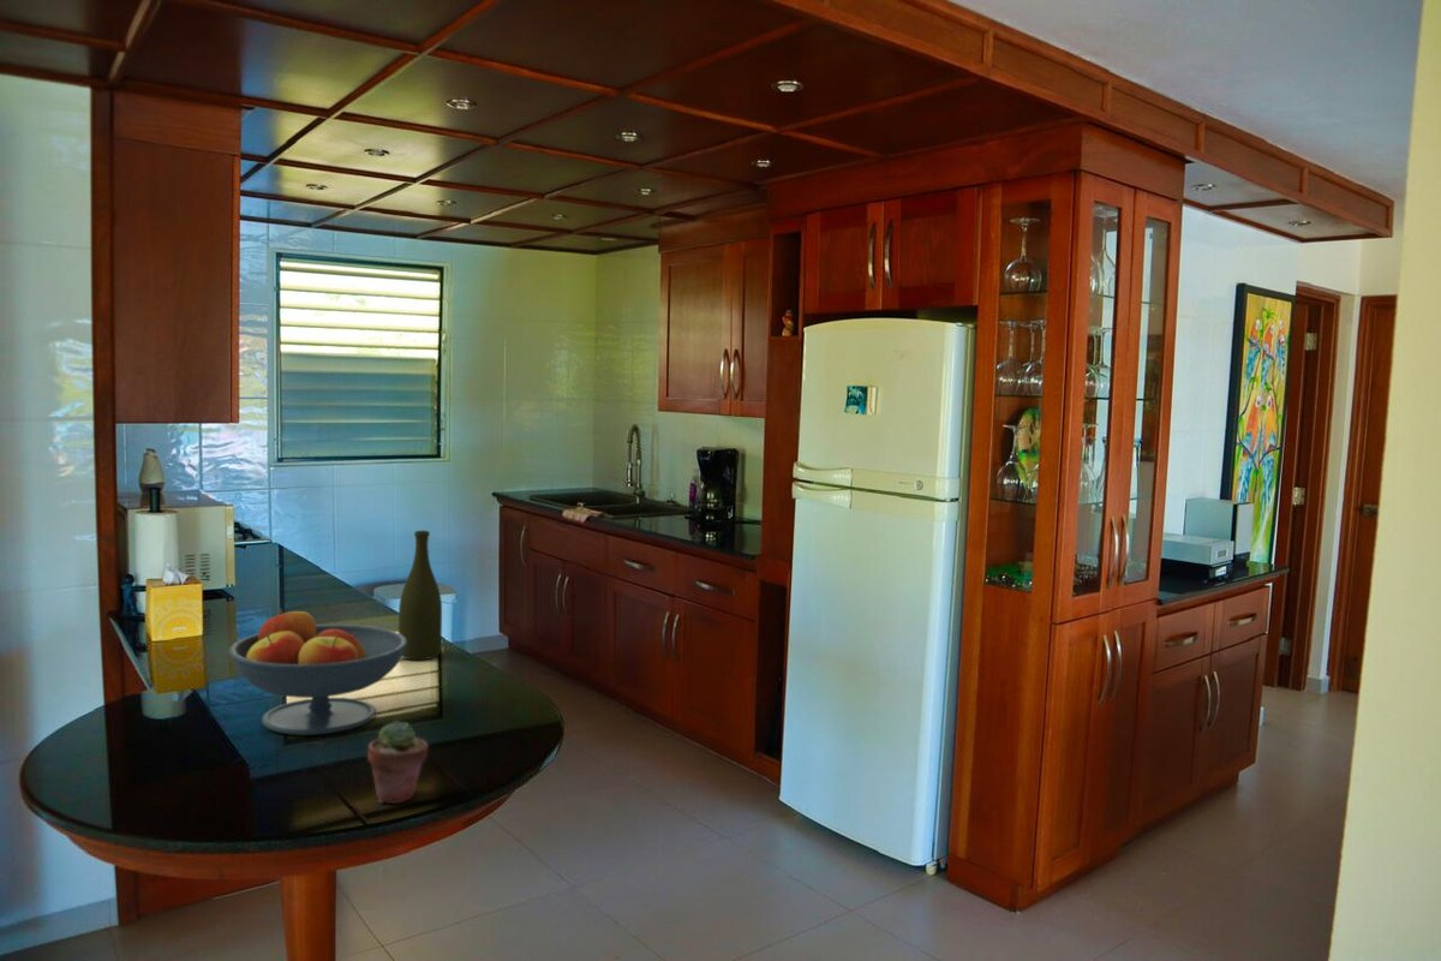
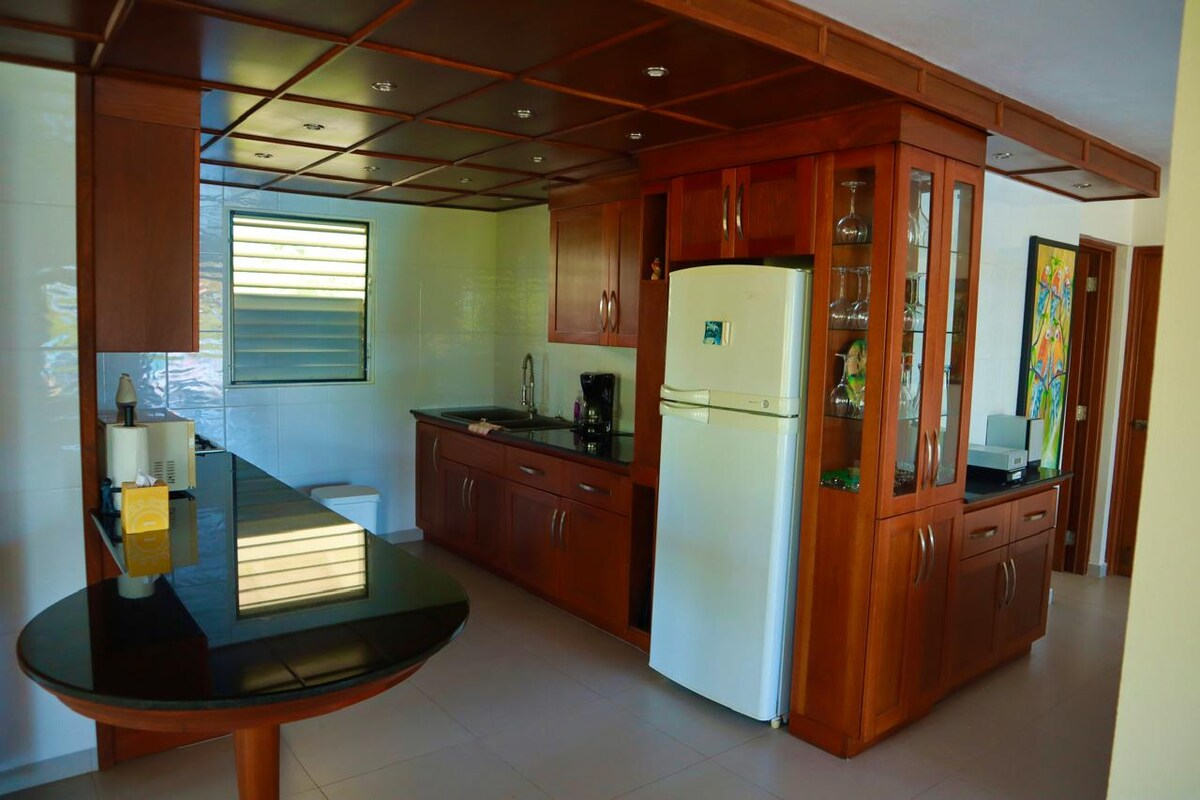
- bottle [397,530,443,661]
- potted succulent [366,720,430,805]
- fruit bowl [227,608,407,736]
